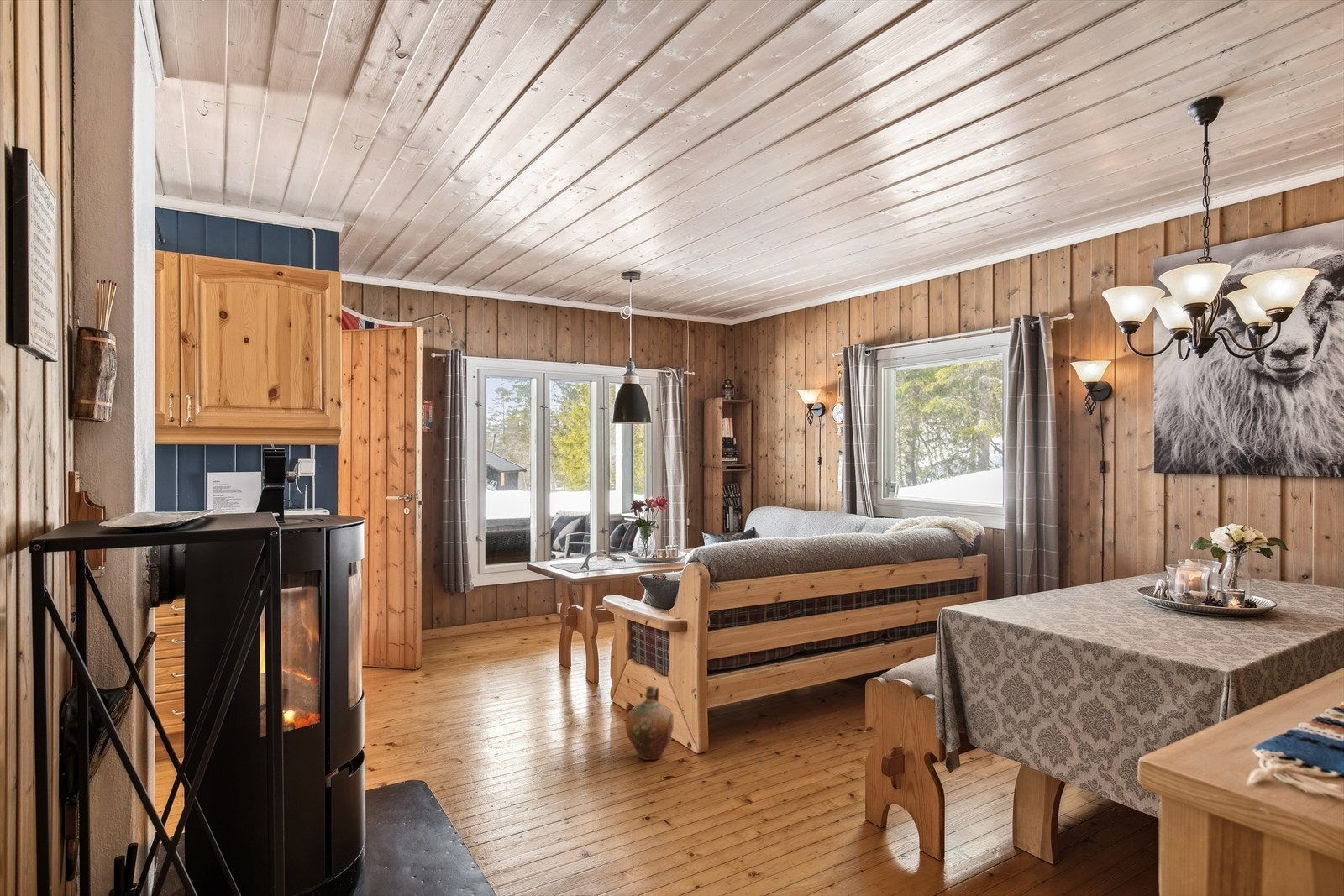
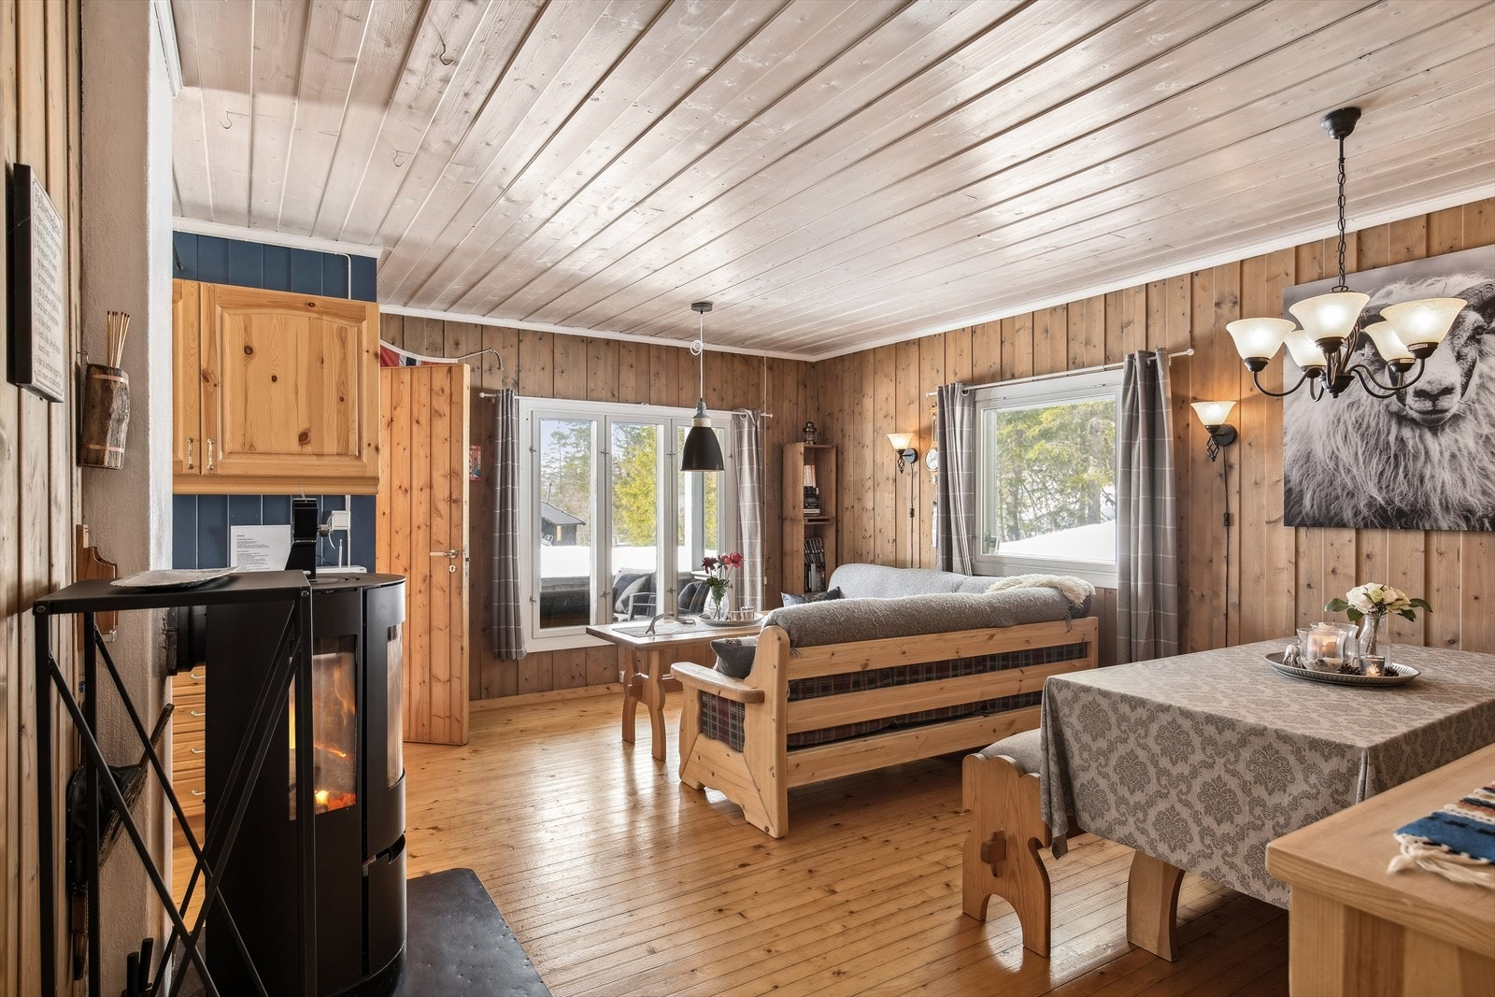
- ceramic jug [625,685,675,761]
